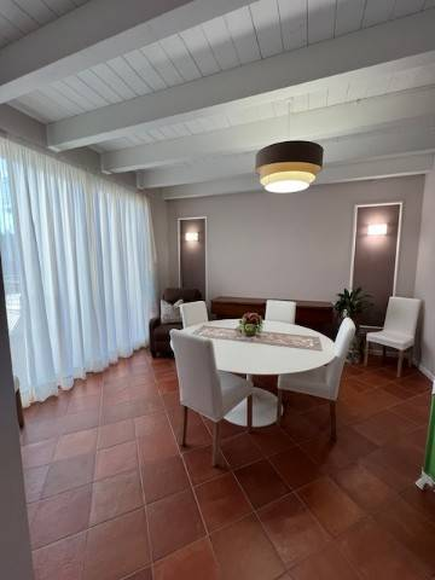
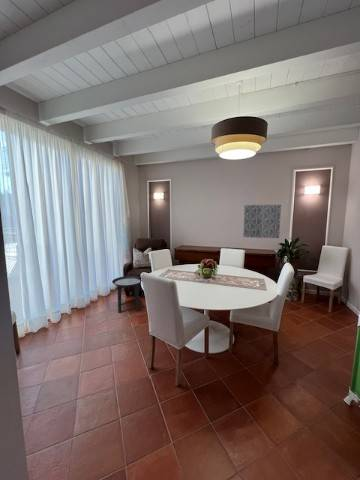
+ decorative wall panel [242,204,282,239]
+ side table [111,275,142,314]
